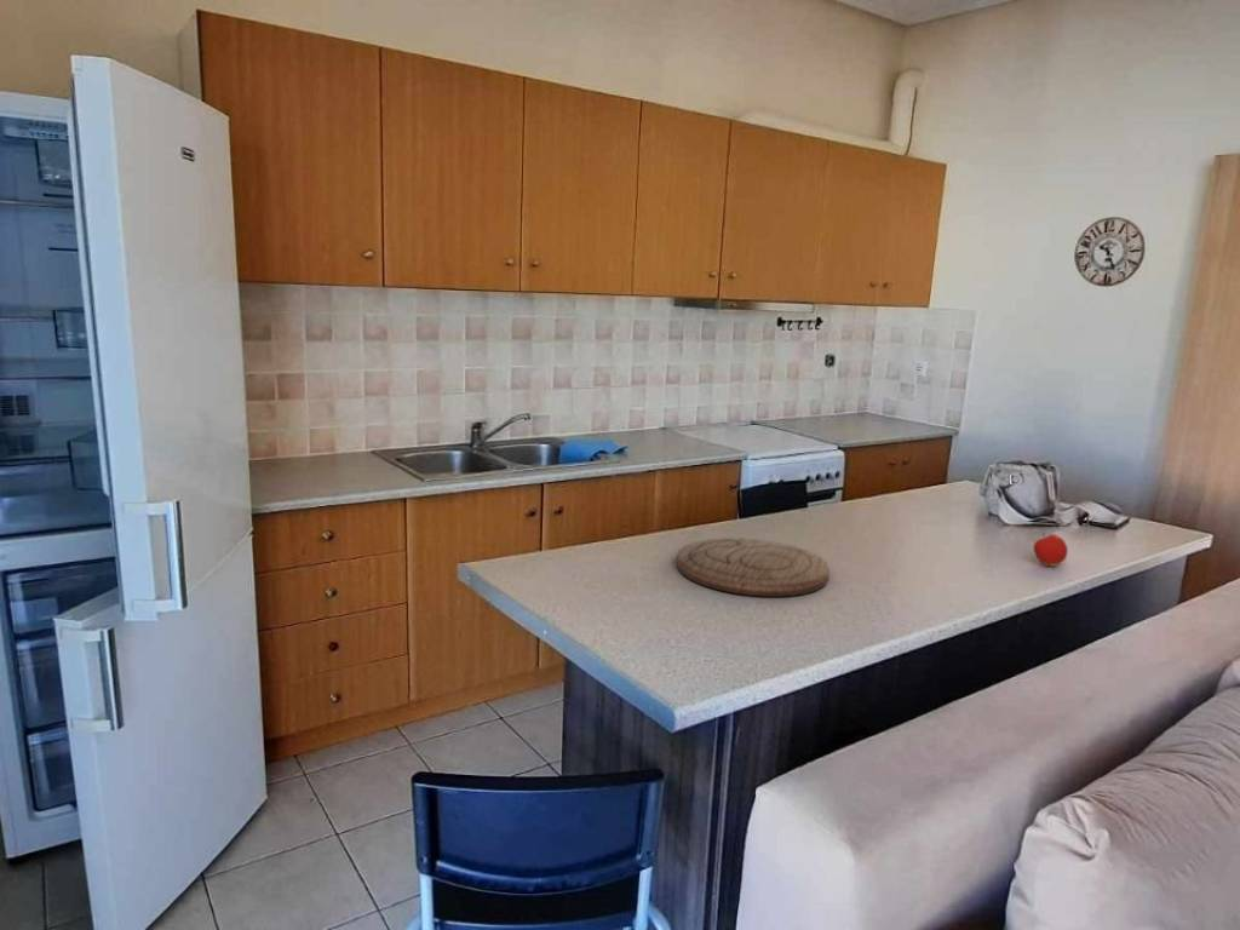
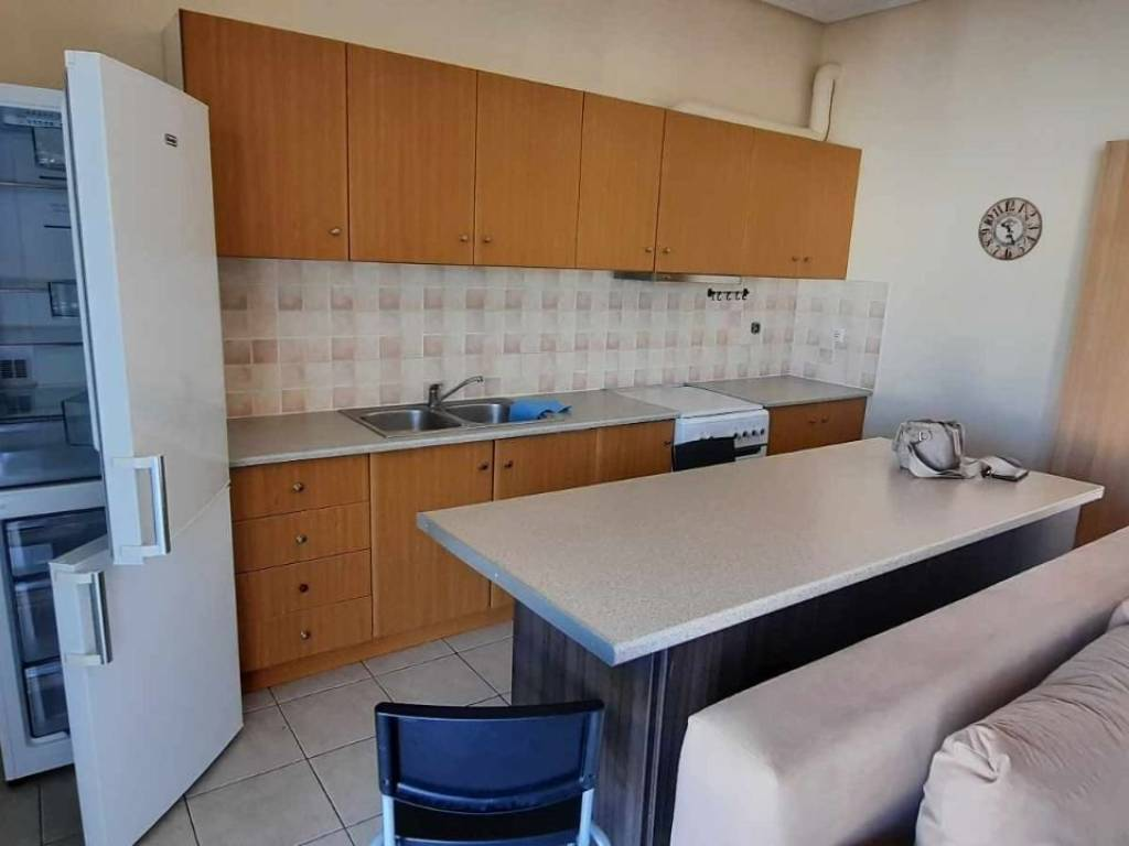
- cutting board [676,536,831,597]
- fruit [1033,530,1069,567]
